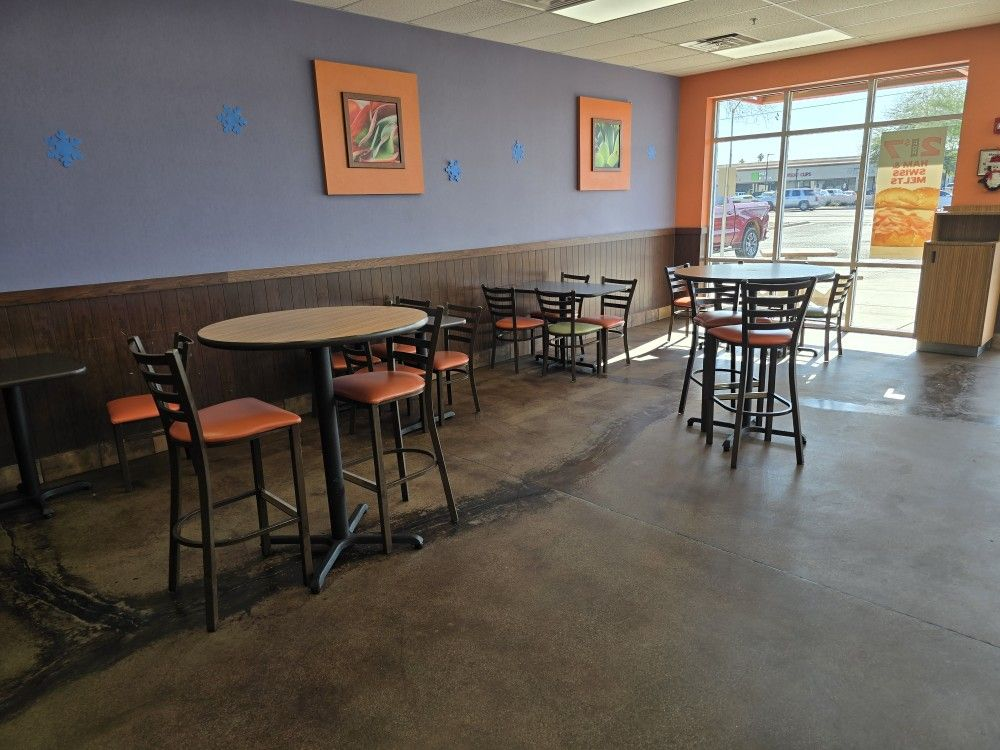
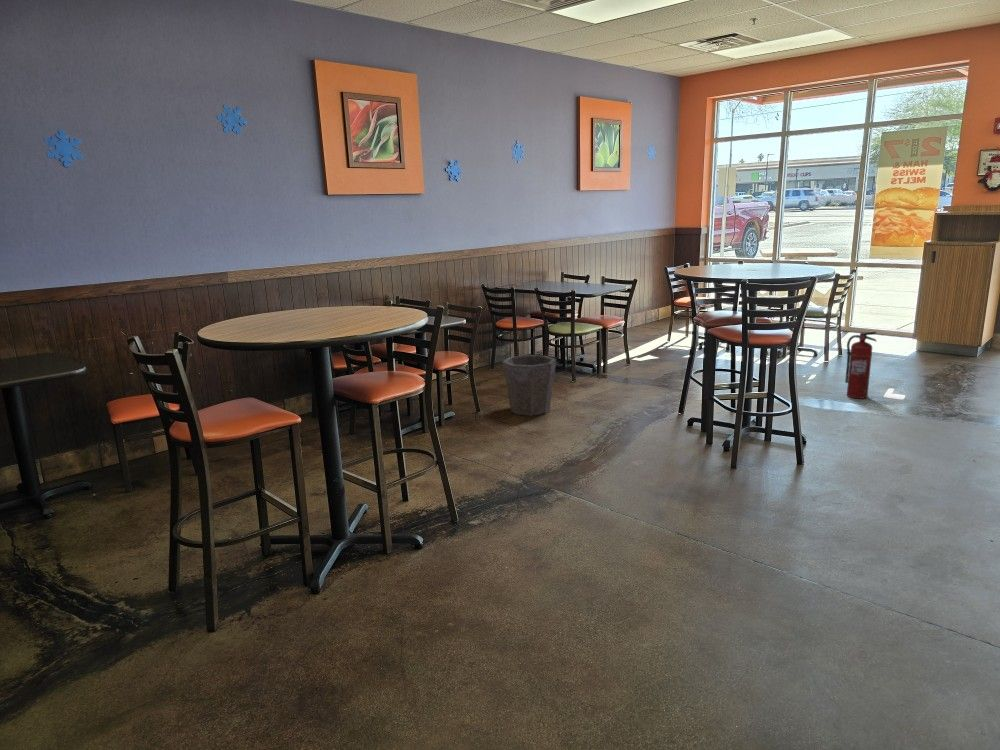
+ waste bin [501,354,558,417]
+ fire extinguisher [844,331,878,400]
